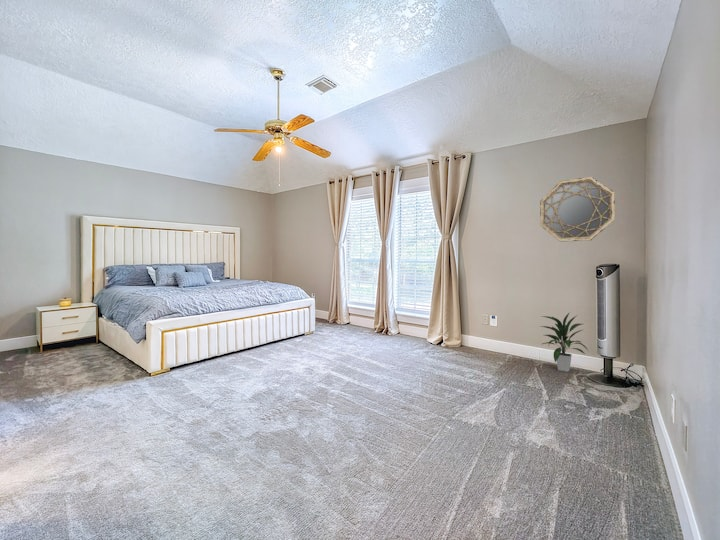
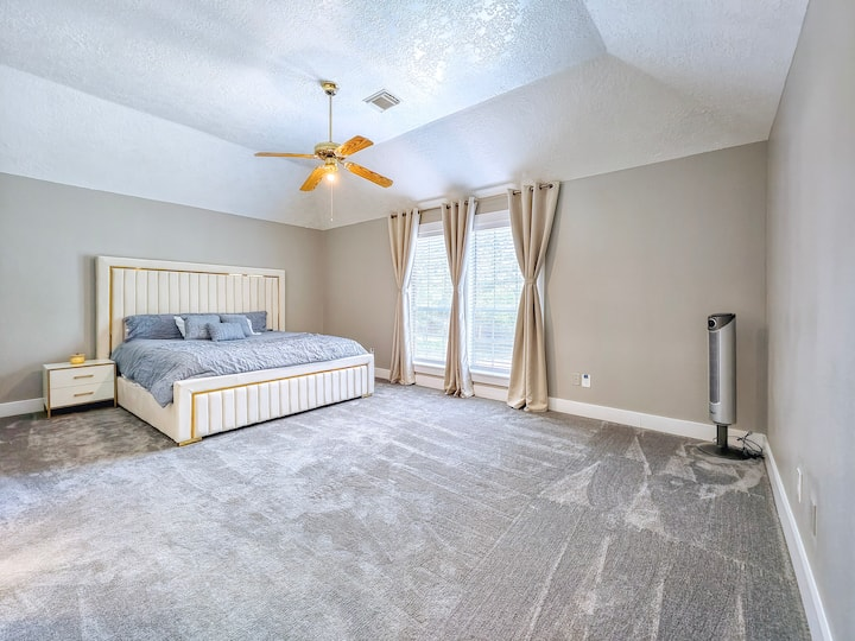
- indoor plant [539,312,589,373]
- home mirror [539,176,616,243]
